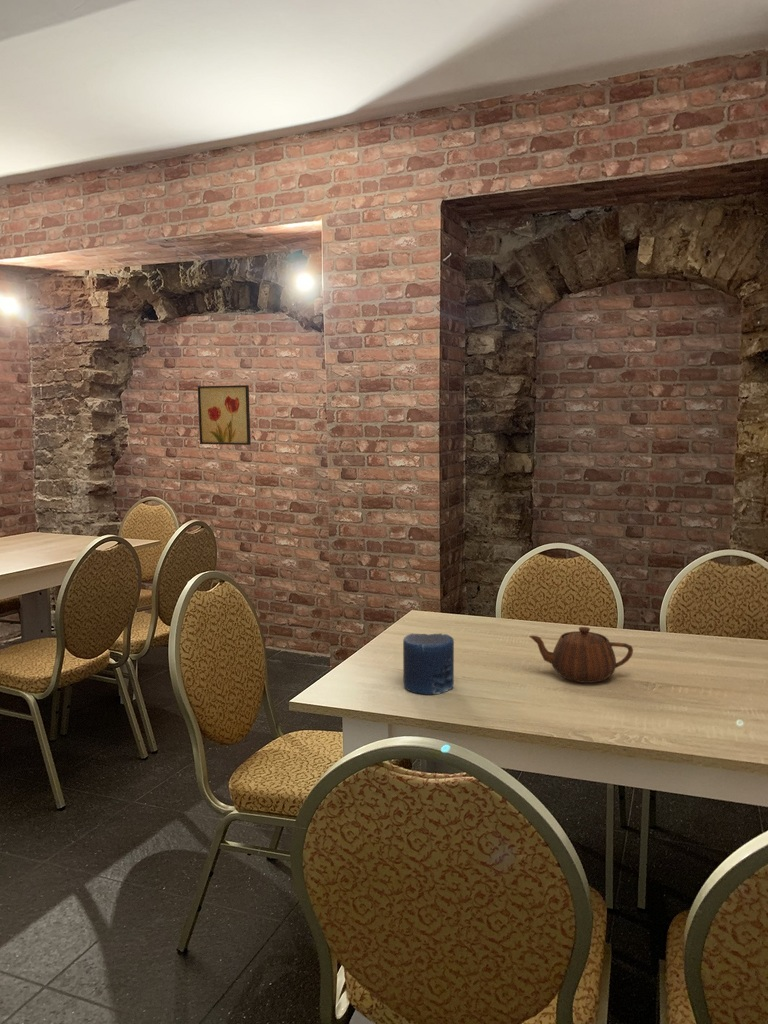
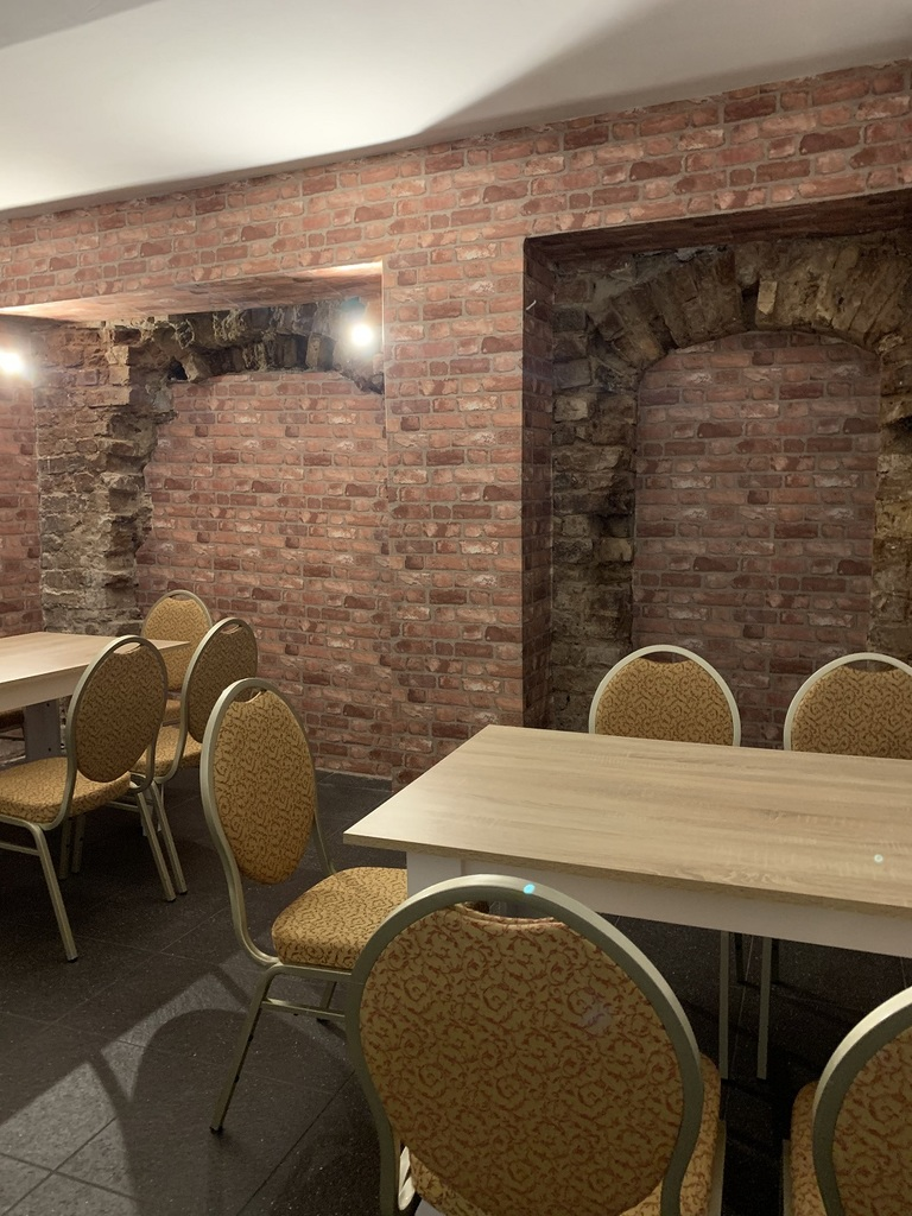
- wall art [197,384,252,446]
- candle [402,632,455,696]
- teapot [528,626,634,684]
